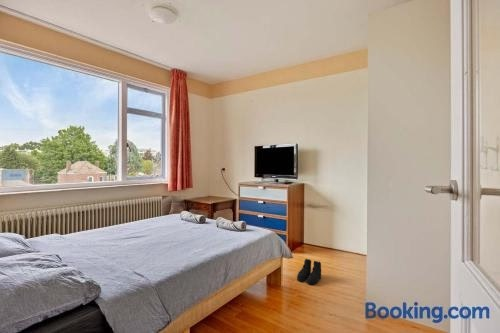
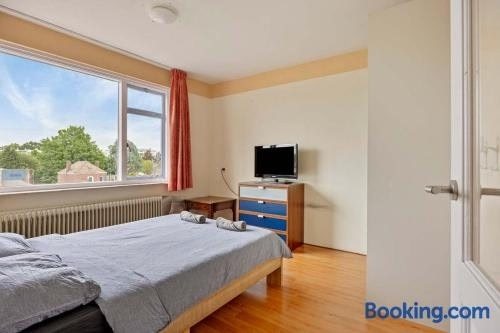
- boots [296,258,322,285]
